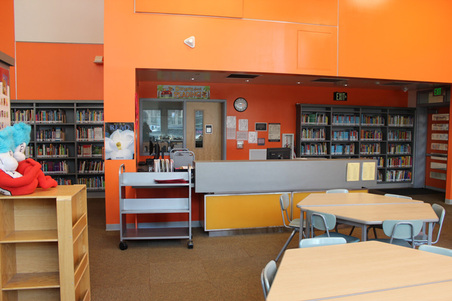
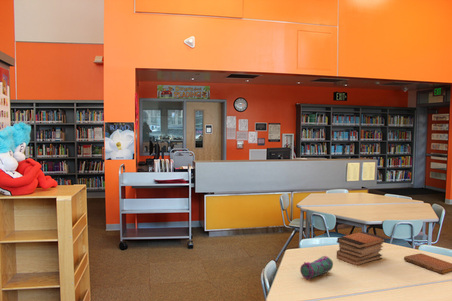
+ book stack [335,231,387,267]
+ pencil case [299,255,334,280]
+ notebook [403,252,452,275]
